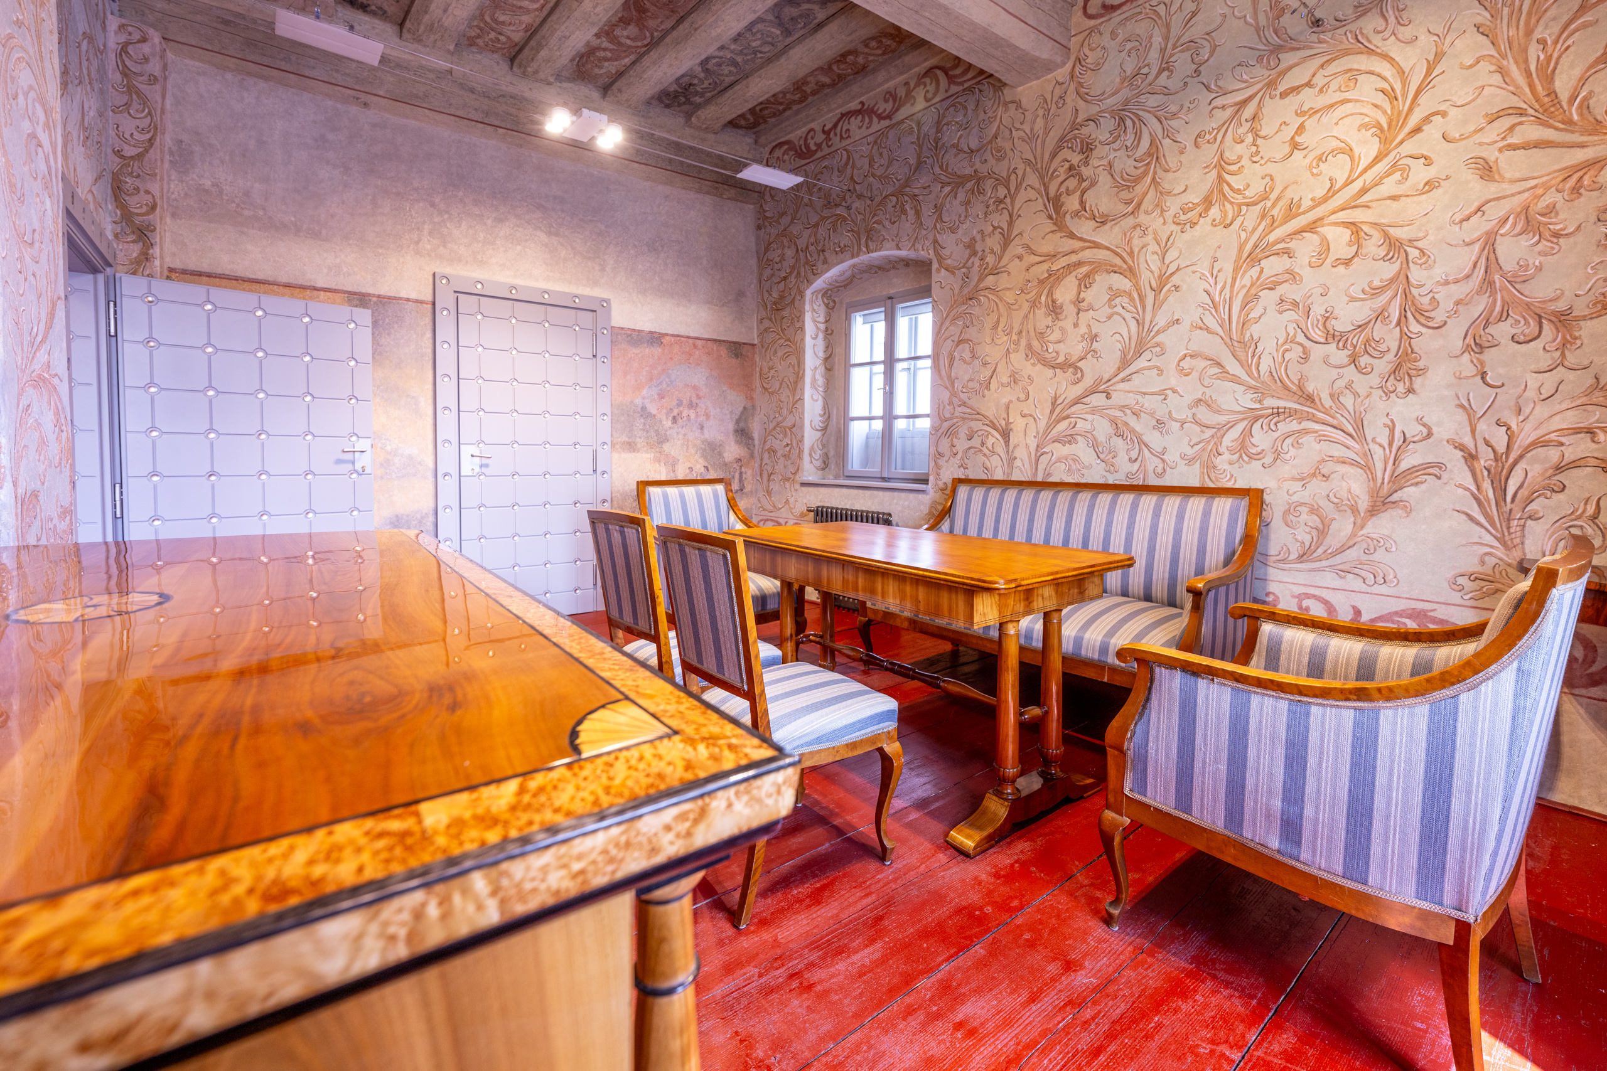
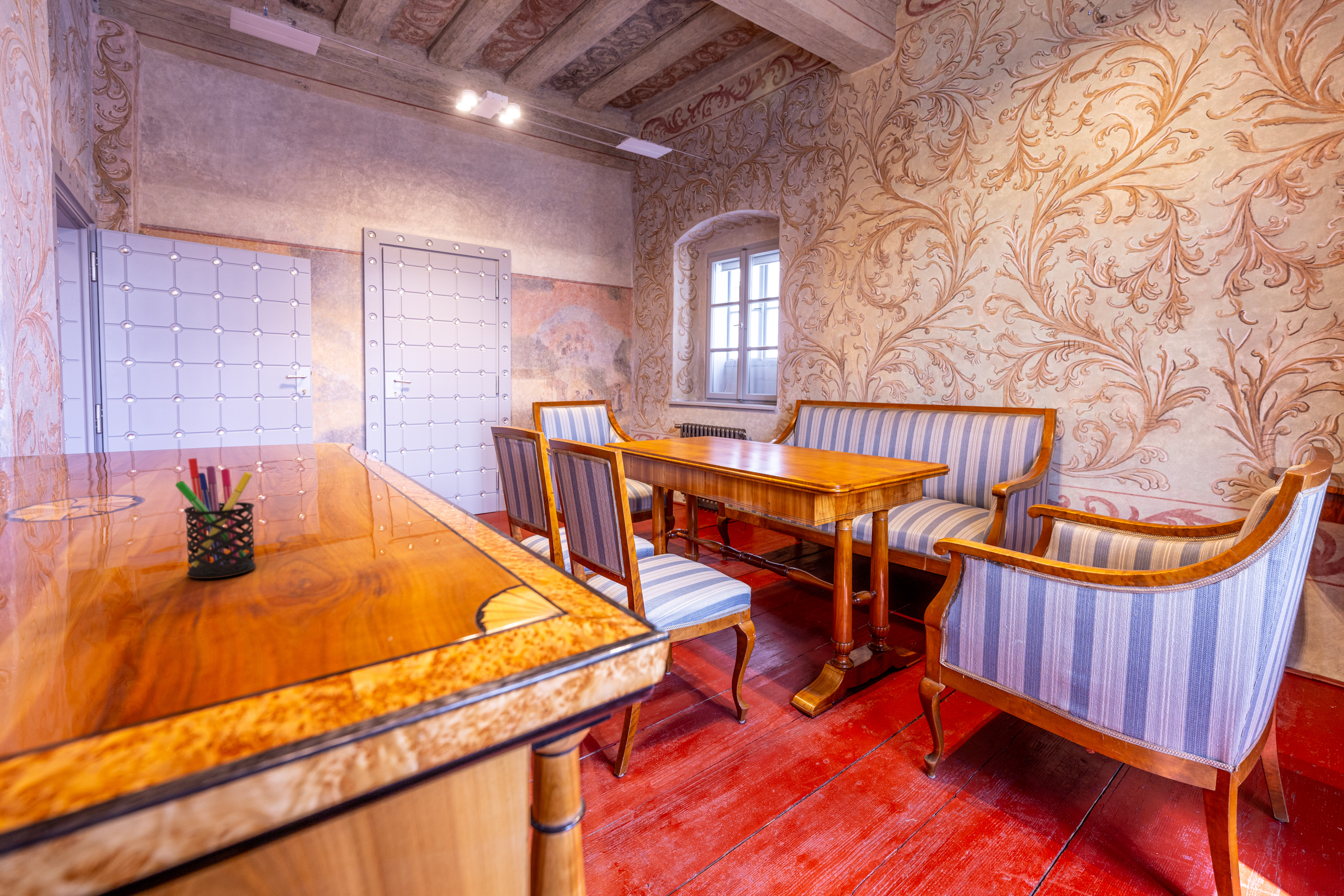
+ pen holder [175,458,257,579]
